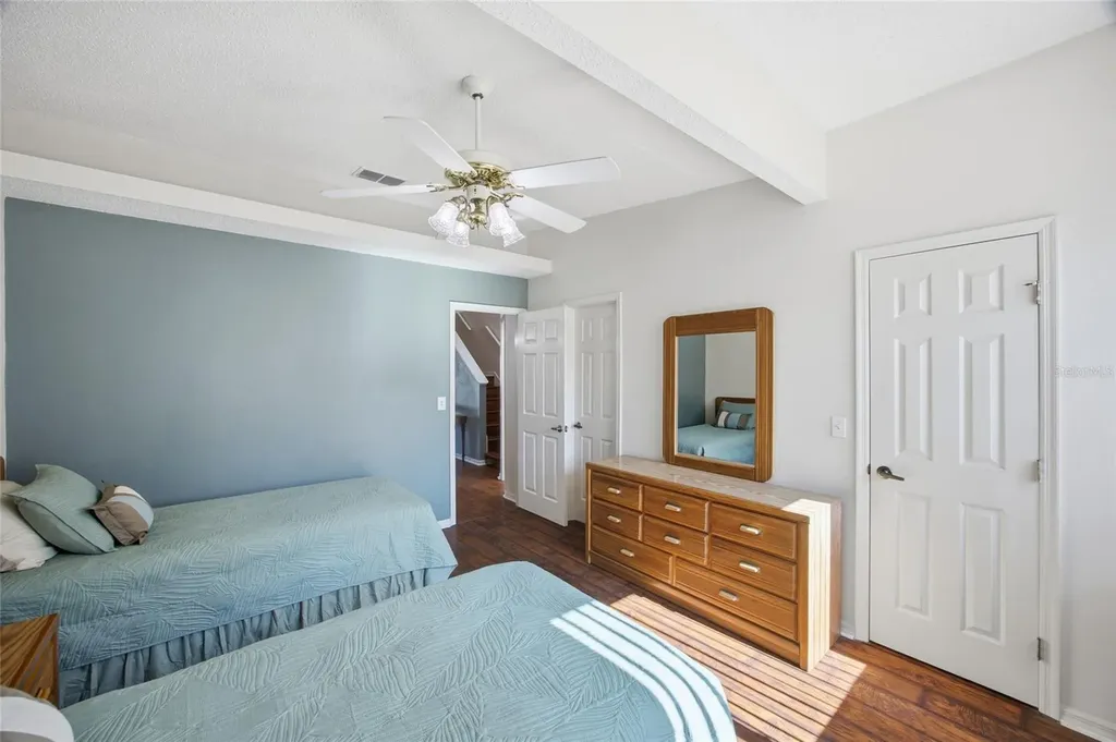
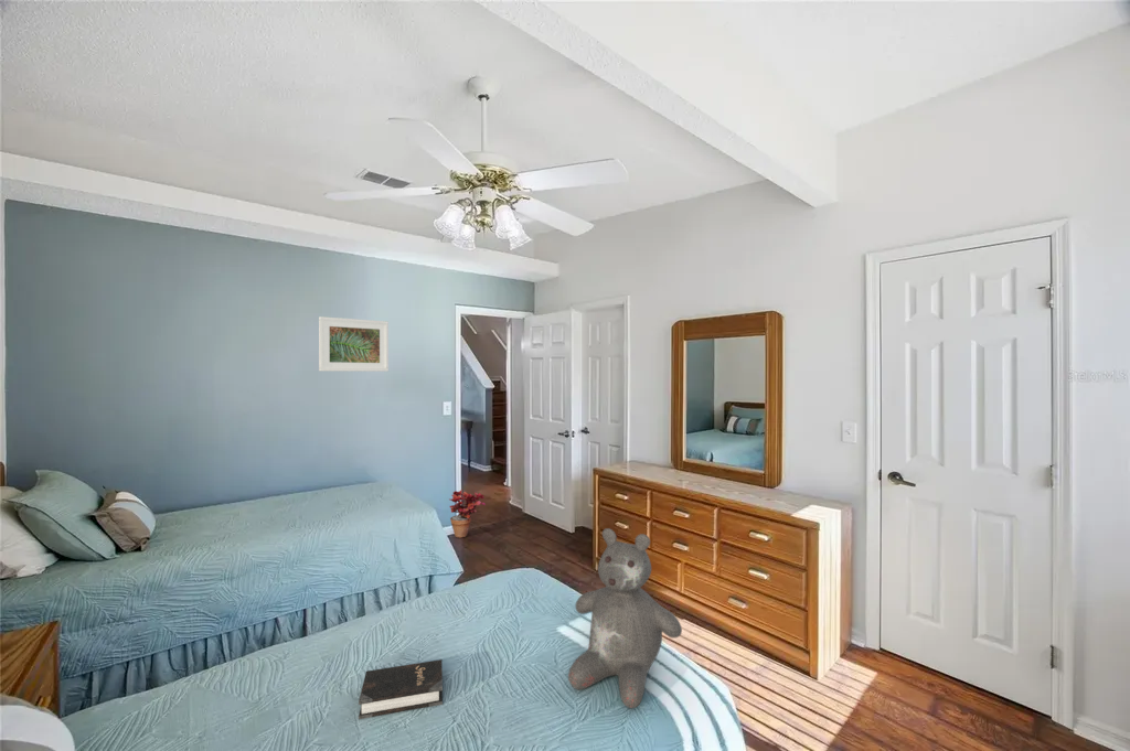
+ potted plant [449,489,487,539]
+ hardback book [358,658,444,720]
+ teddy bear [567,527,683,709]
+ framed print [318,315,390,373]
